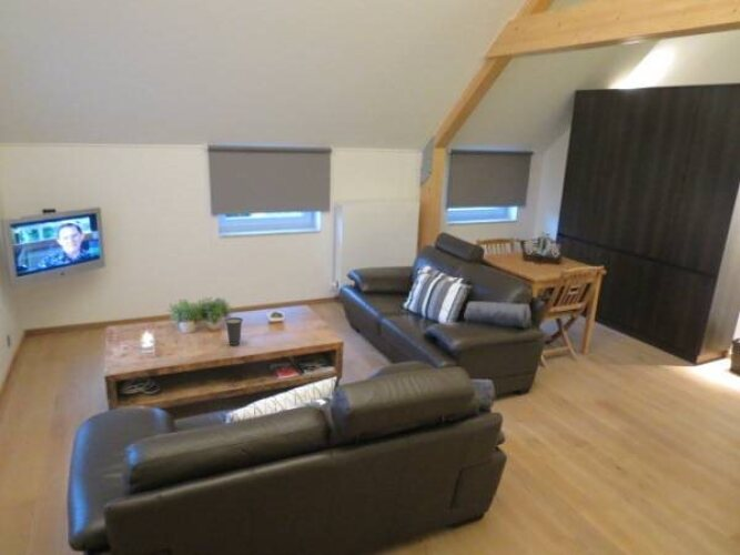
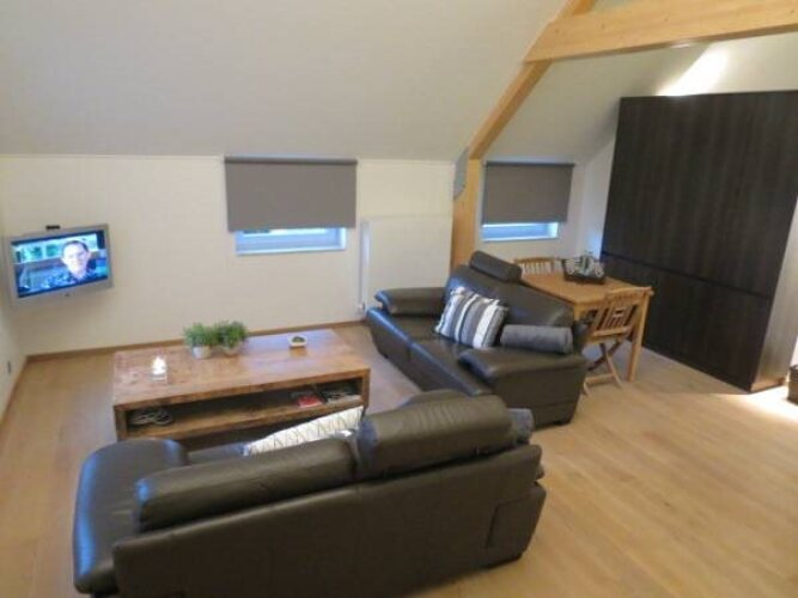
- cup [224,316,244,346]
